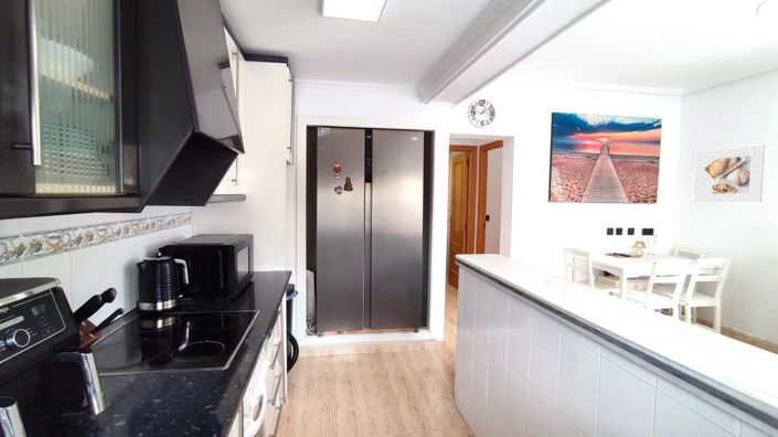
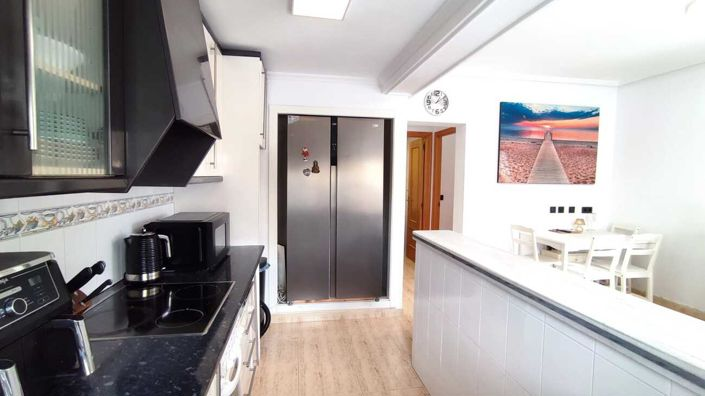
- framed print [693,143,766,203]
